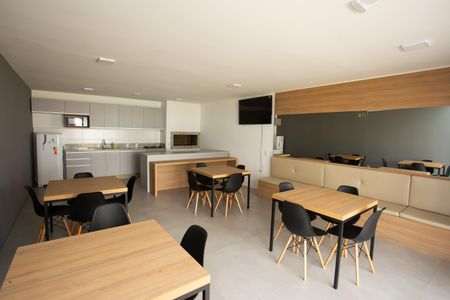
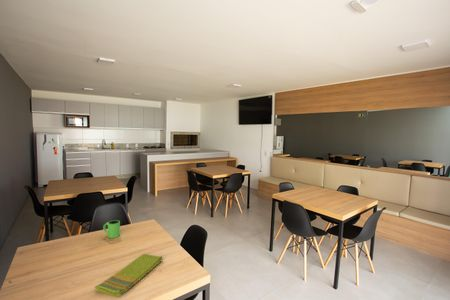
+ mug [102,219,121,239]
+ dish towel [94,253,164,299]
